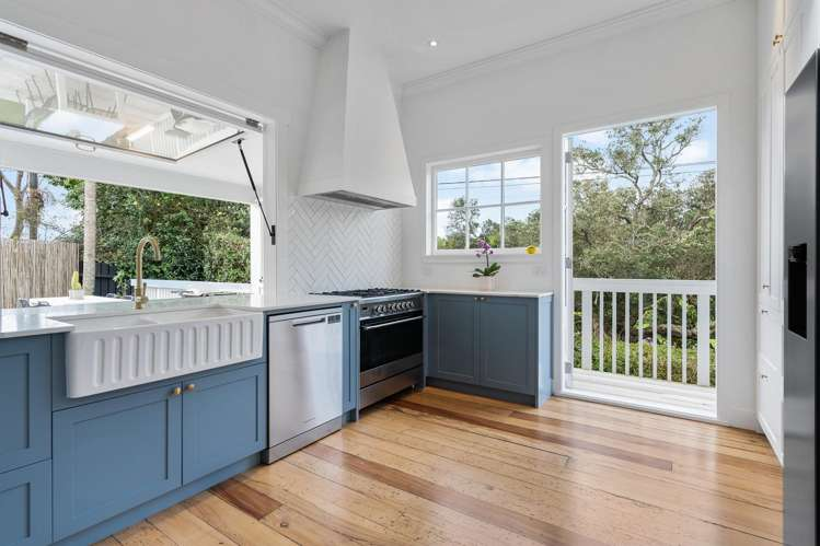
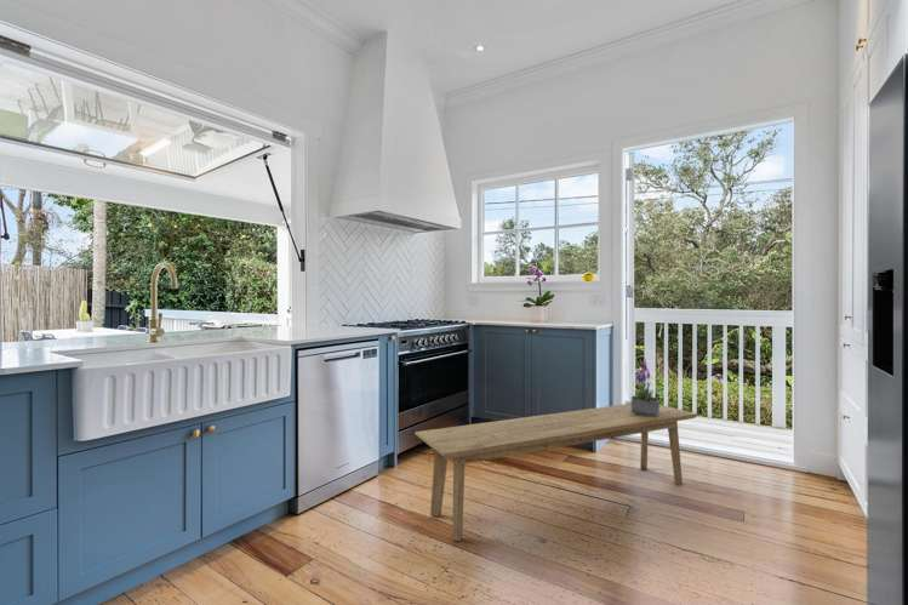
+ potted plant [630,358,661,417]
+ bench [415,403,698,542]
